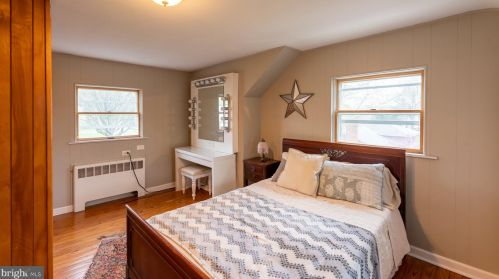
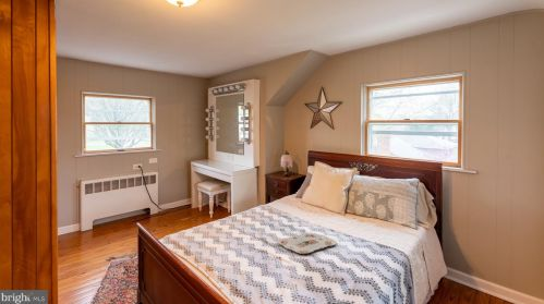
+ serving tray [277,232,338,255]
